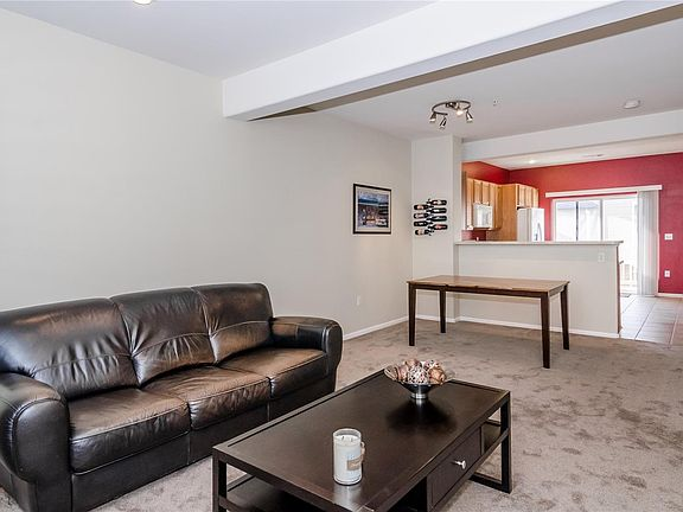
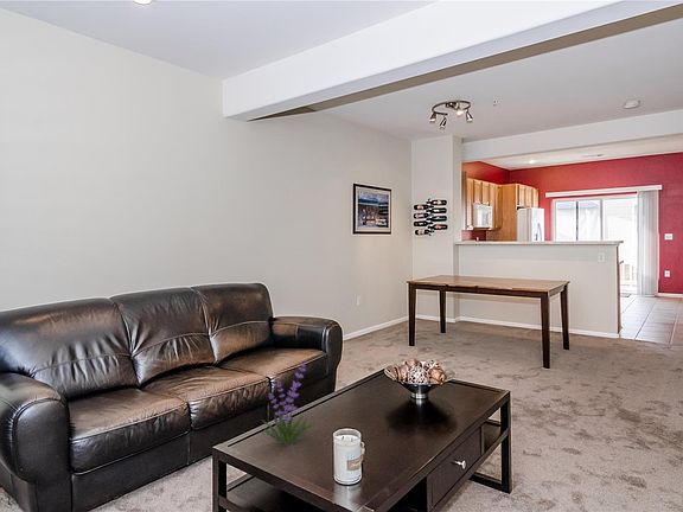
+ plant [261,361,317,446]
